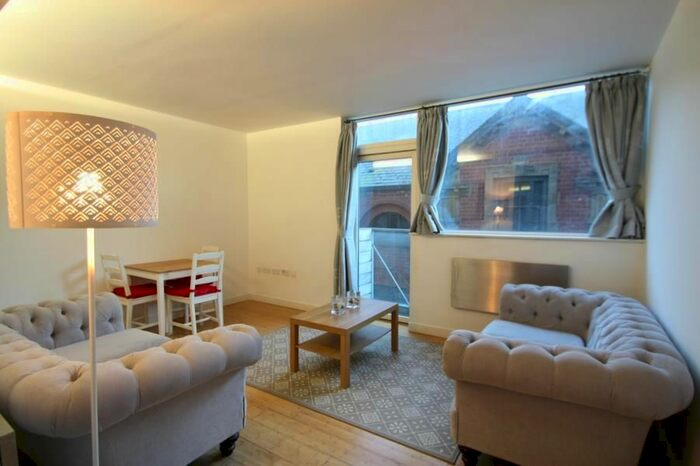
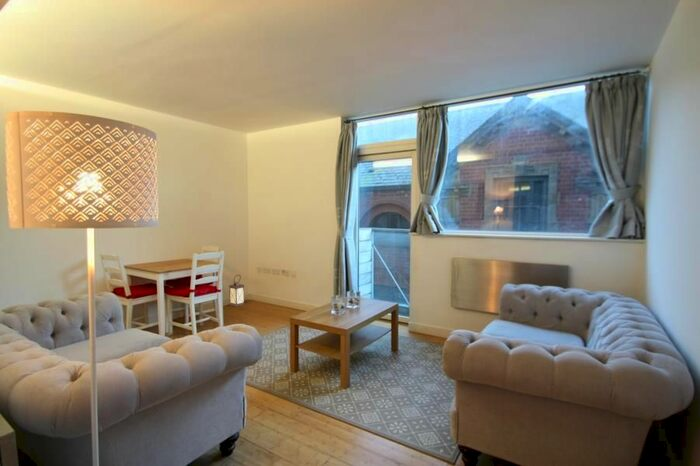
+ lantern [228,274,246,308]
